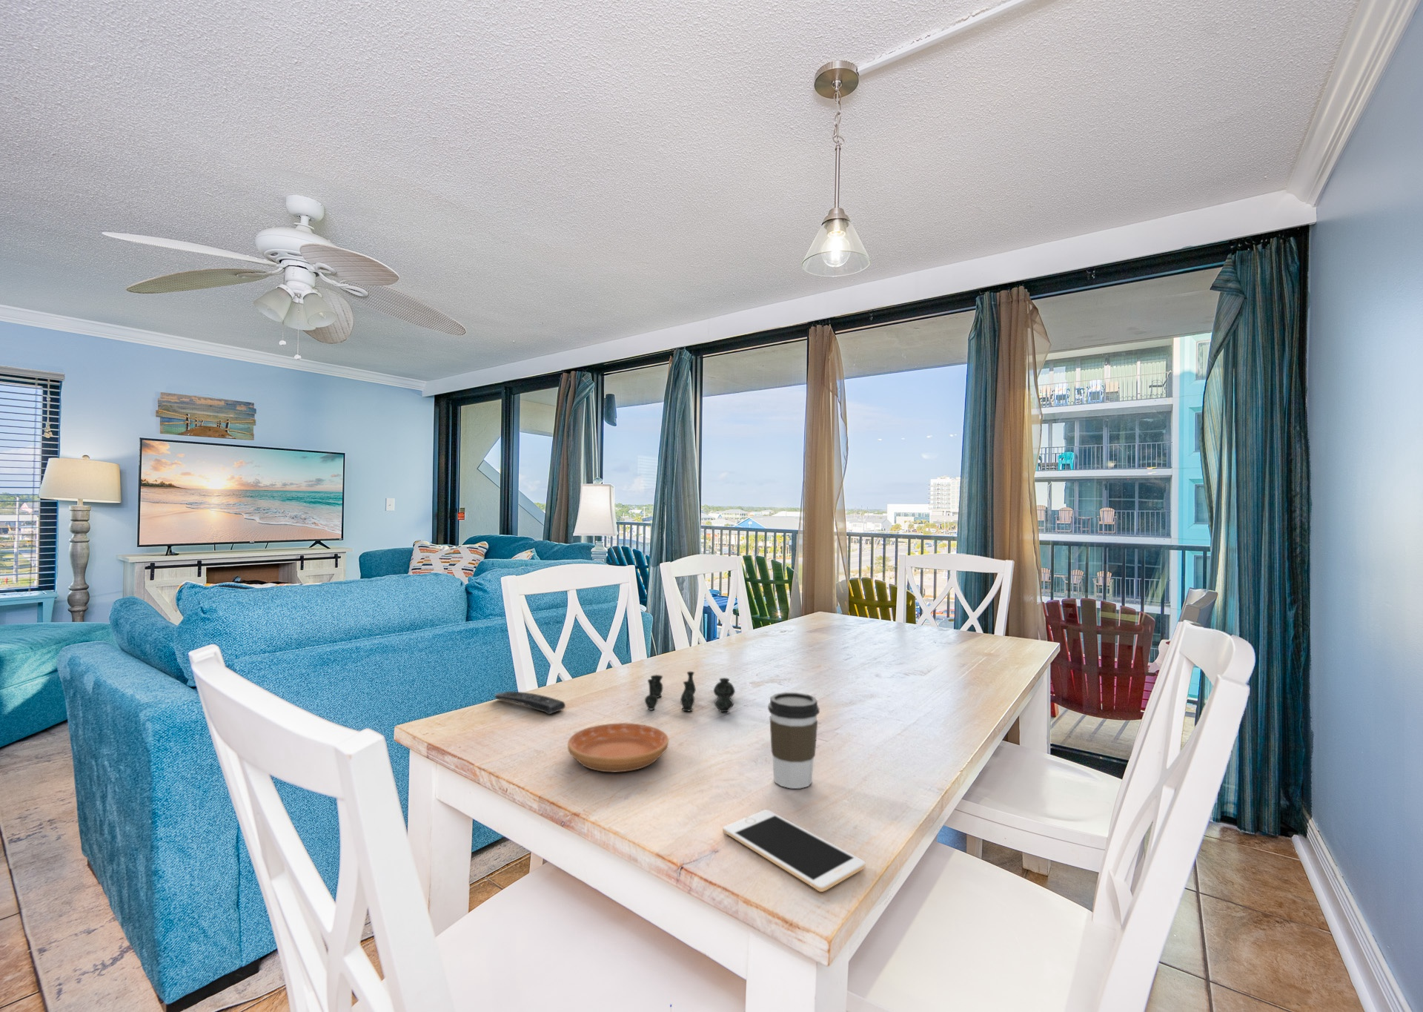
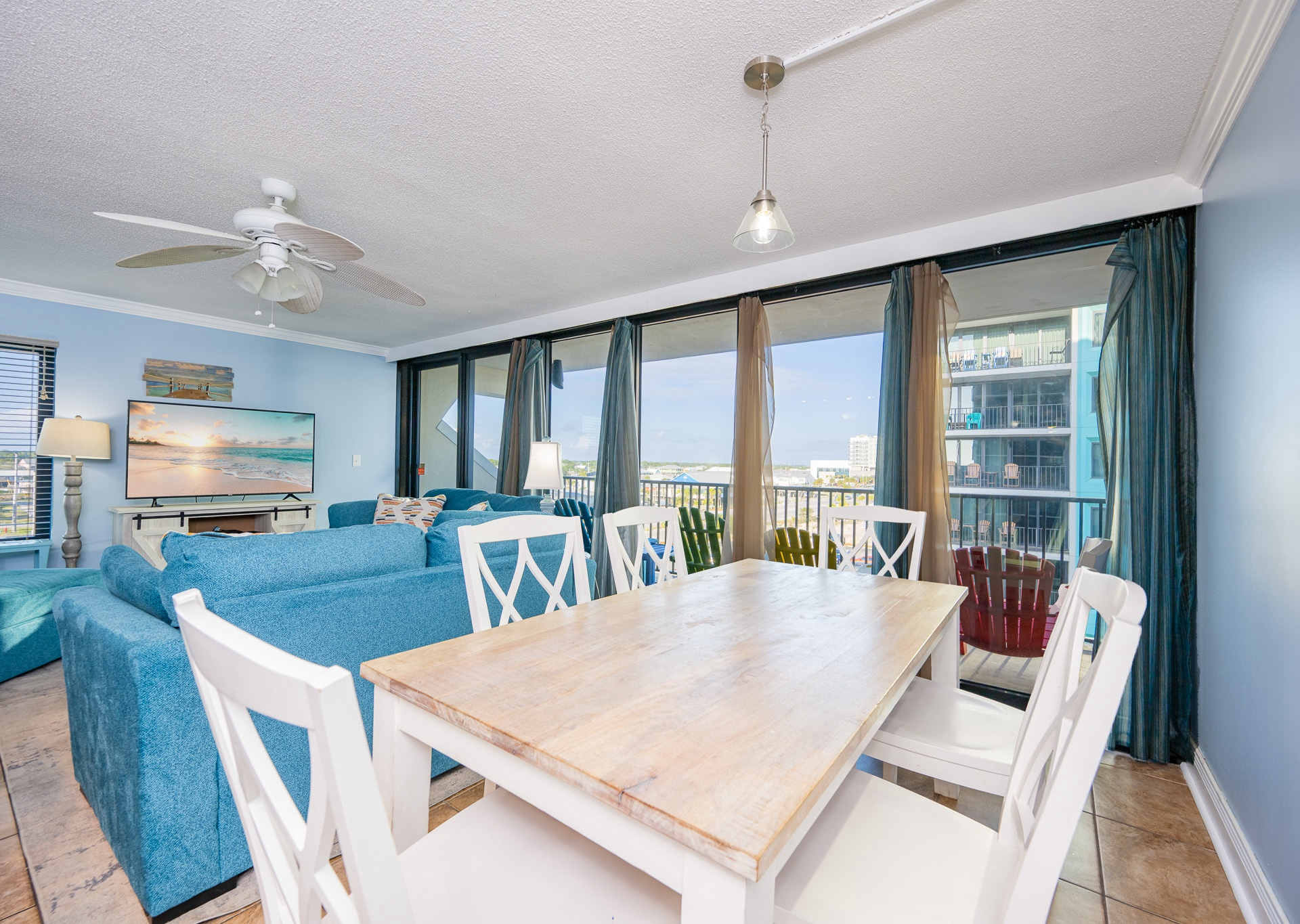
- saucer [567,722,670,772]
- vase [644,671,736,713]
- coffee cup [767,692,821,789]
- remote control [495,690,566,715]
- cell phone [721,809,866,893]
